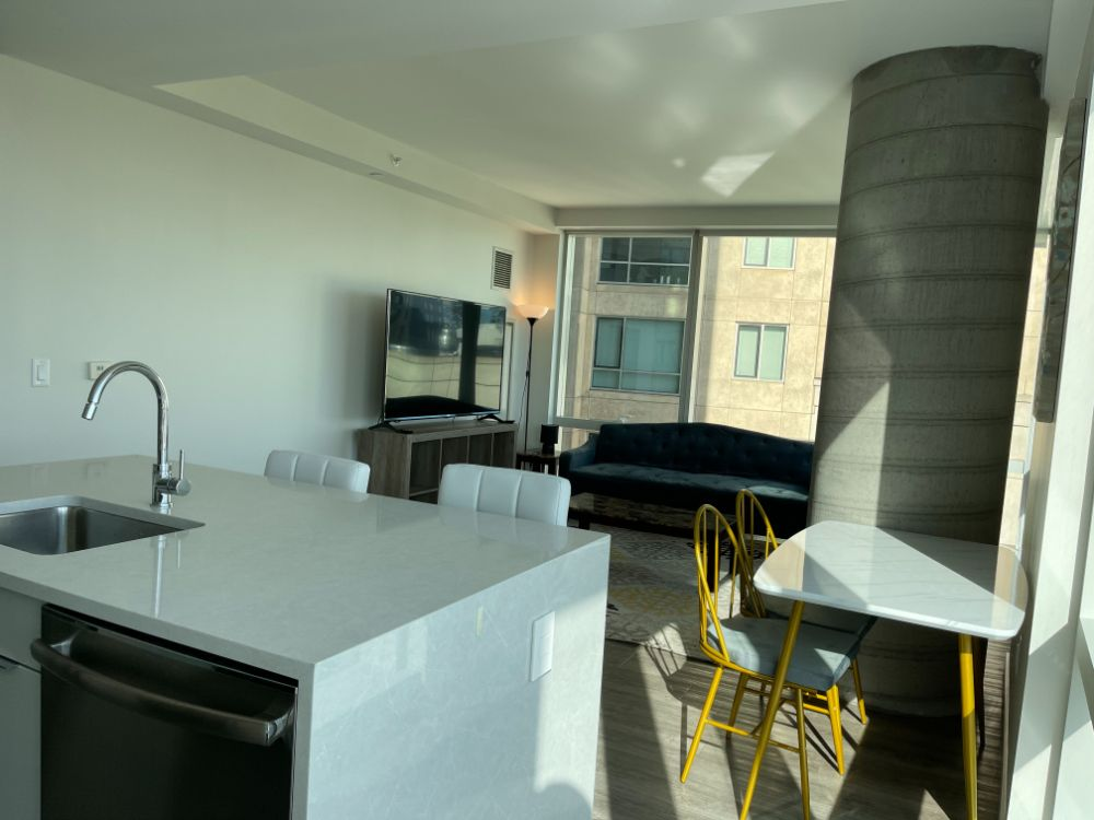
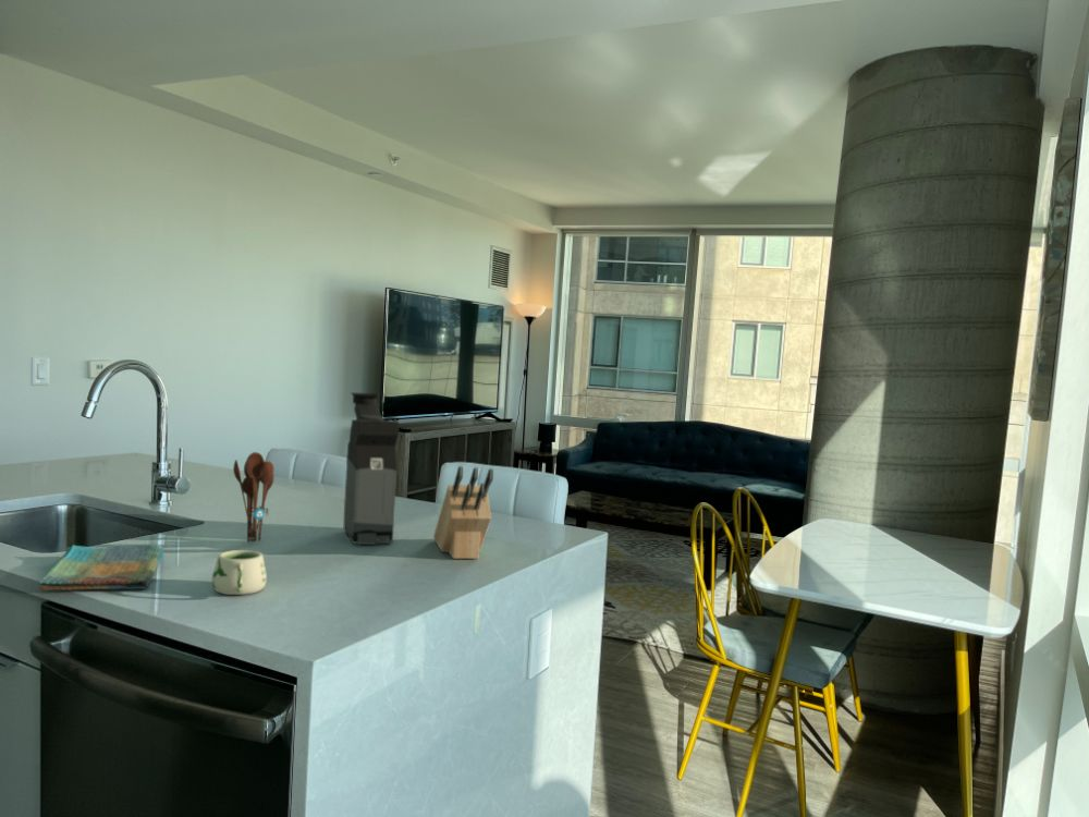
+ knife block [432,465,494,560]
+ dish towel [38,544,164,592]
+ mug [211,549,268,596]
+ coffee maker [343,391,400,546]
+ utensil holder [232,451,276,544]
